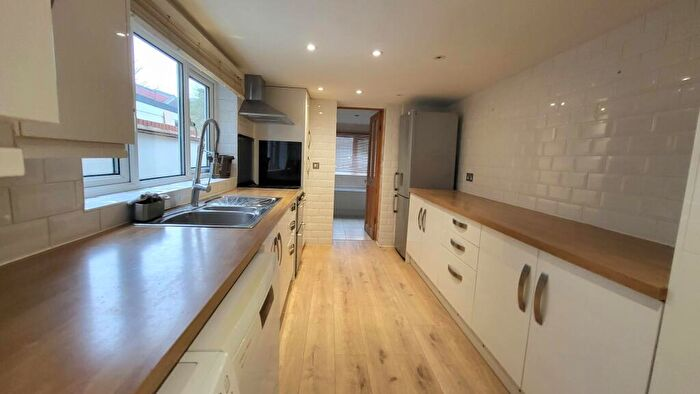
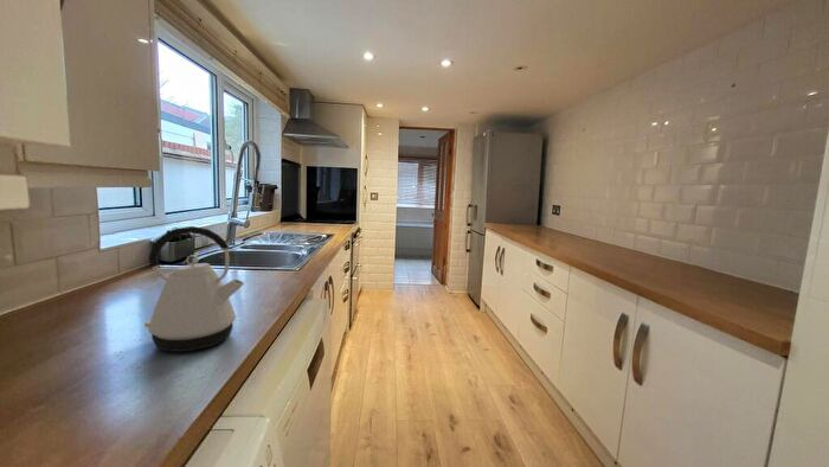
+ kettle [143,225,245,353]
